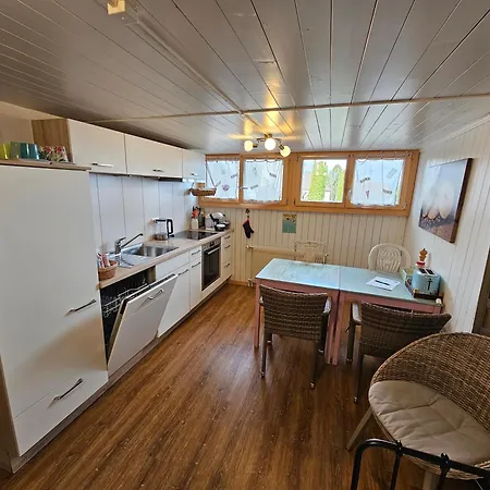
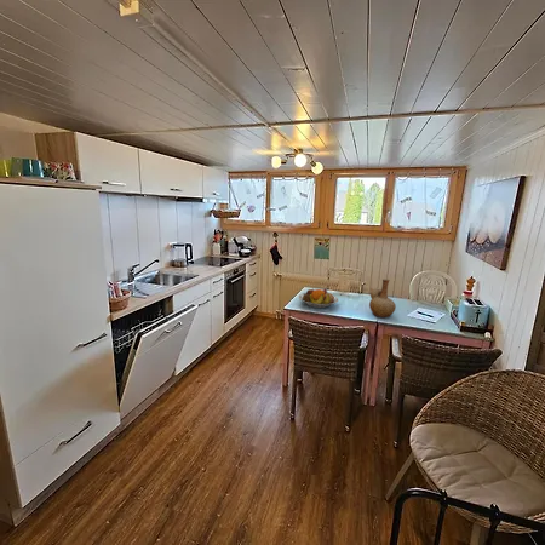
+ fruit bowl [298,287,339,309]
+ vase [368,277,397,319]
